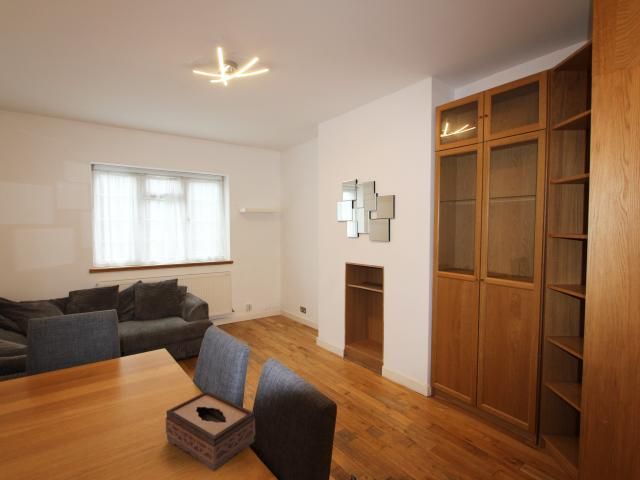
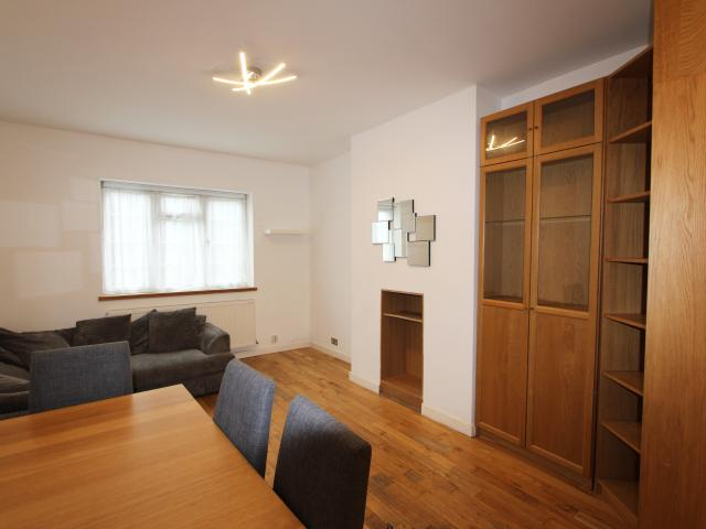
- tissue box [165,390,256,473]
